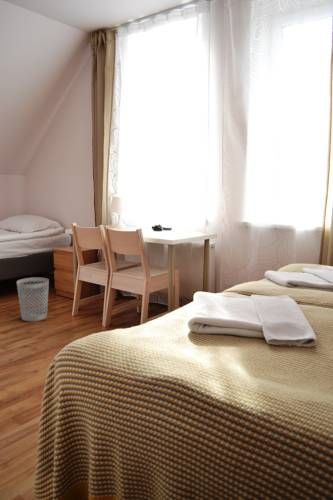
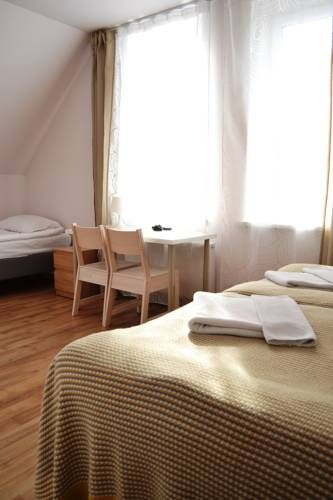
- wastebasket [16,276,50,322]
